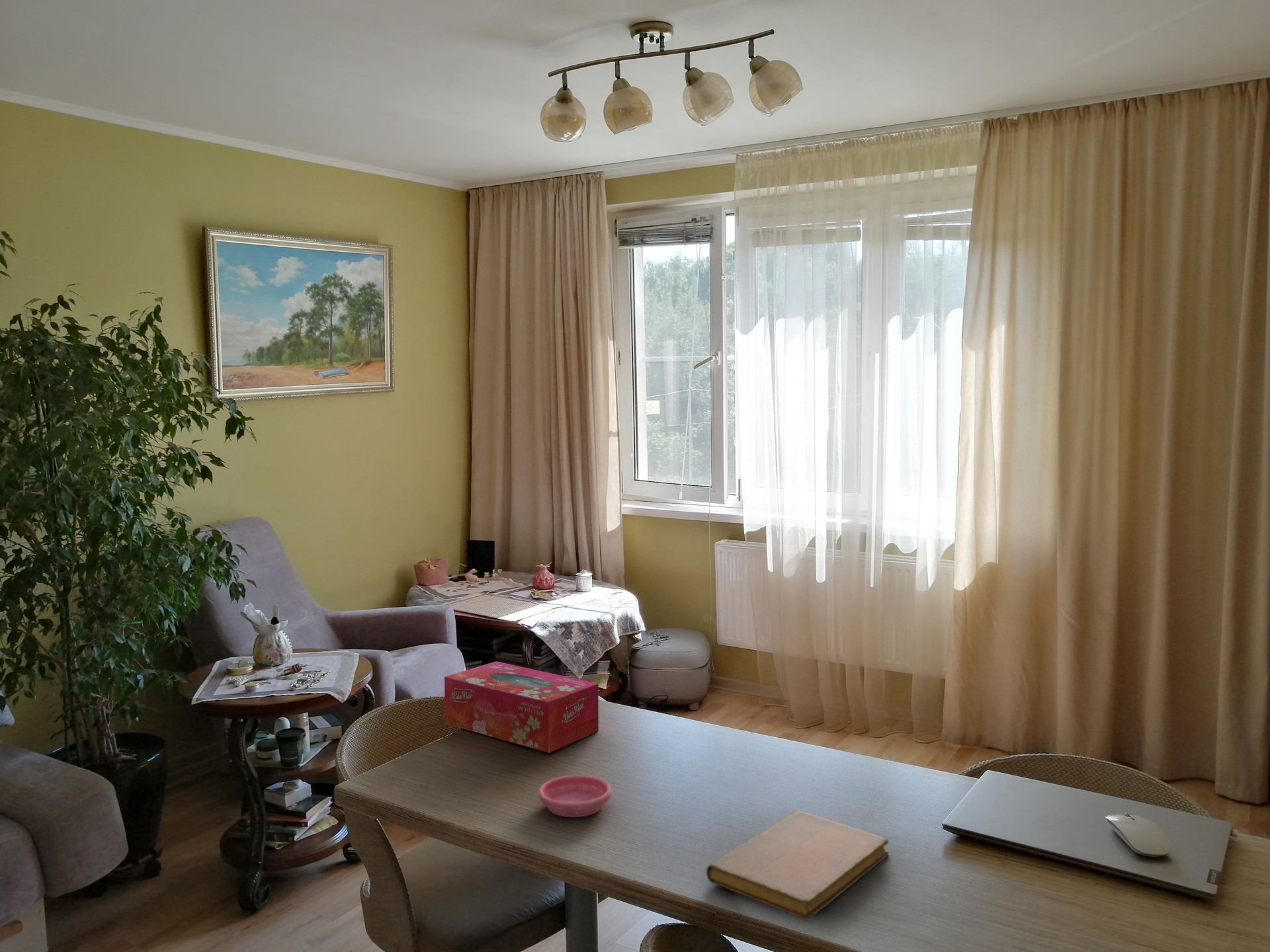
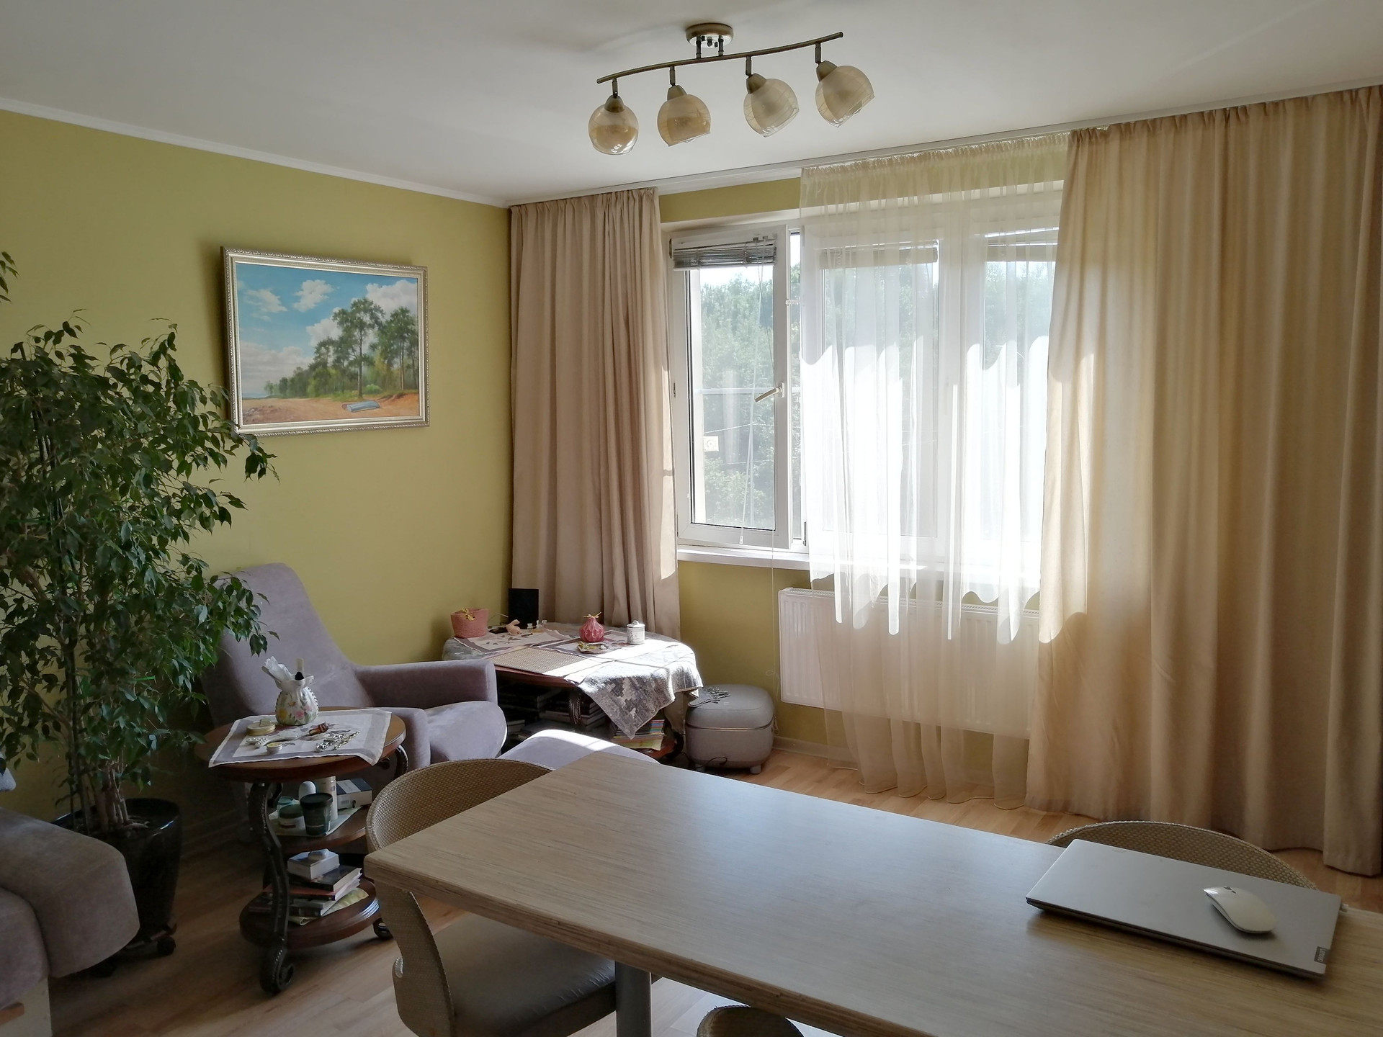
- tissue box [444,661,599,754]
- notebook [706,810,889,920]
- saucer [538,775,613,818]
